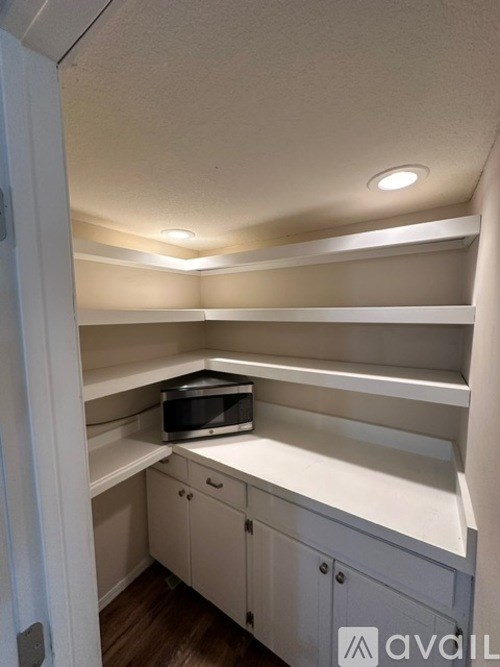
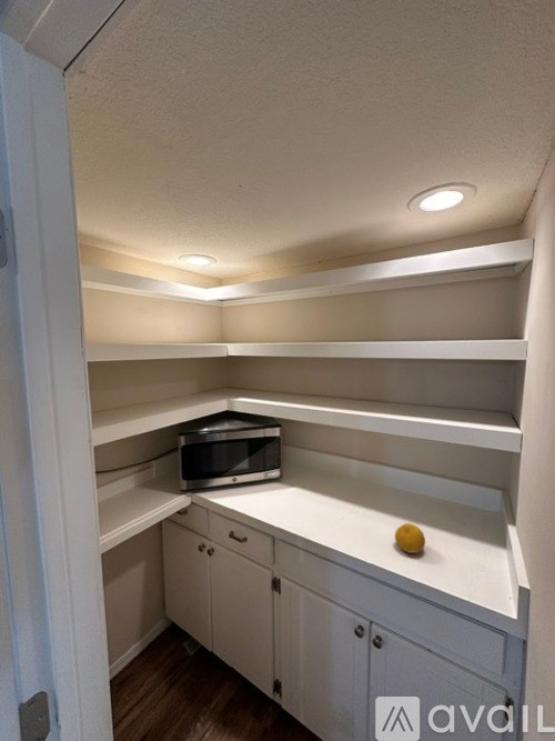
+ fruit [394,522,426,554]
